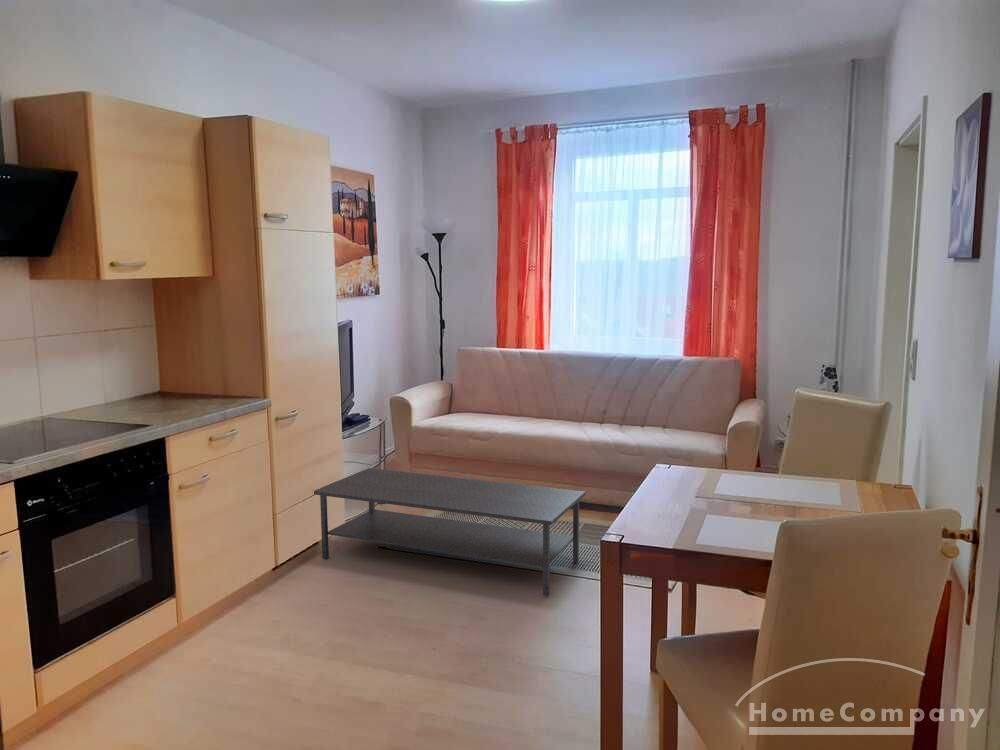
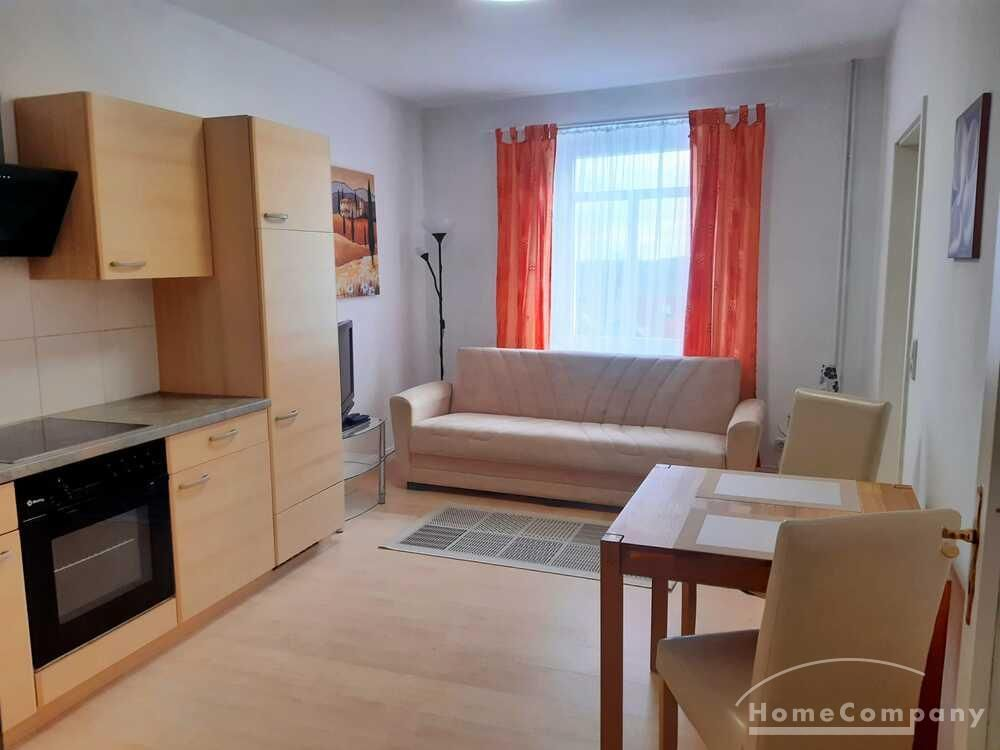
- coffee table [313,467,587,597]
